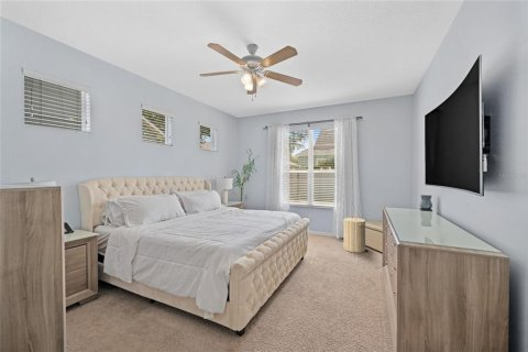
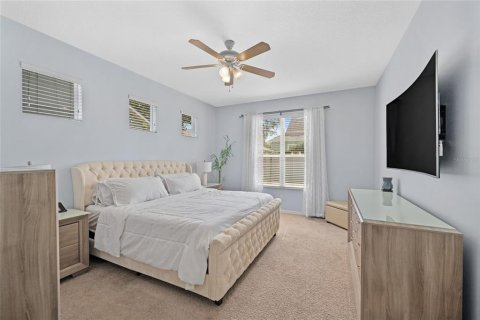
- laundry hamper [342,213,366,254]
